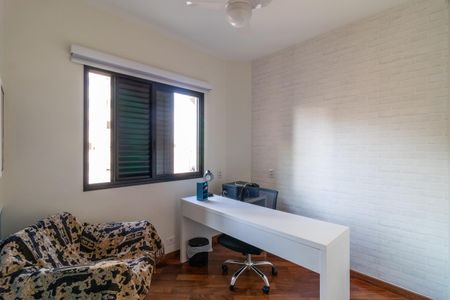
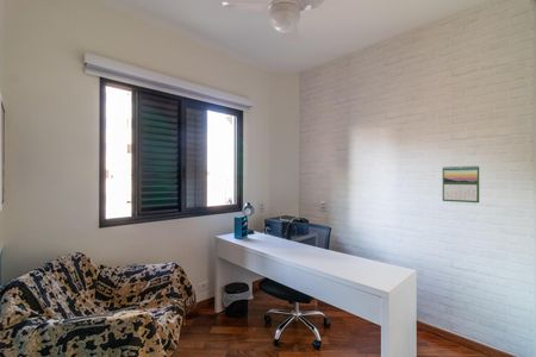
+ calendar [442,164,480,203]
